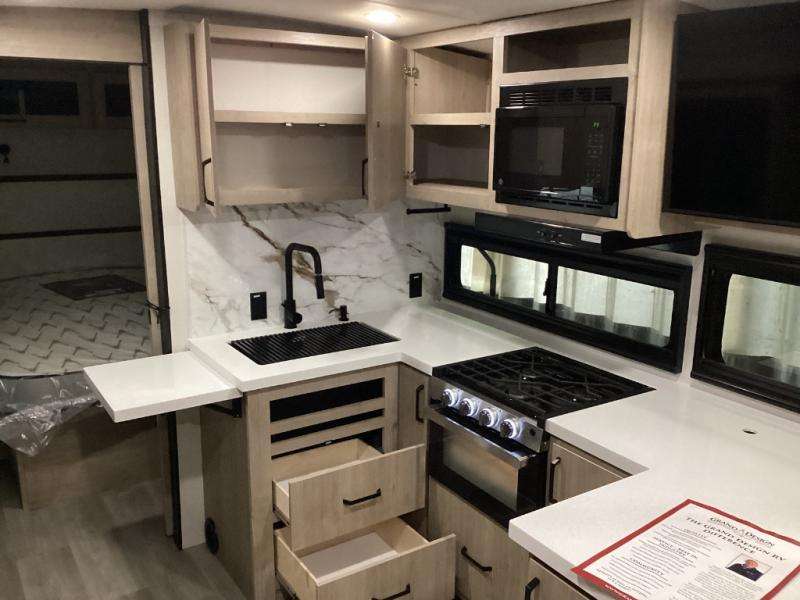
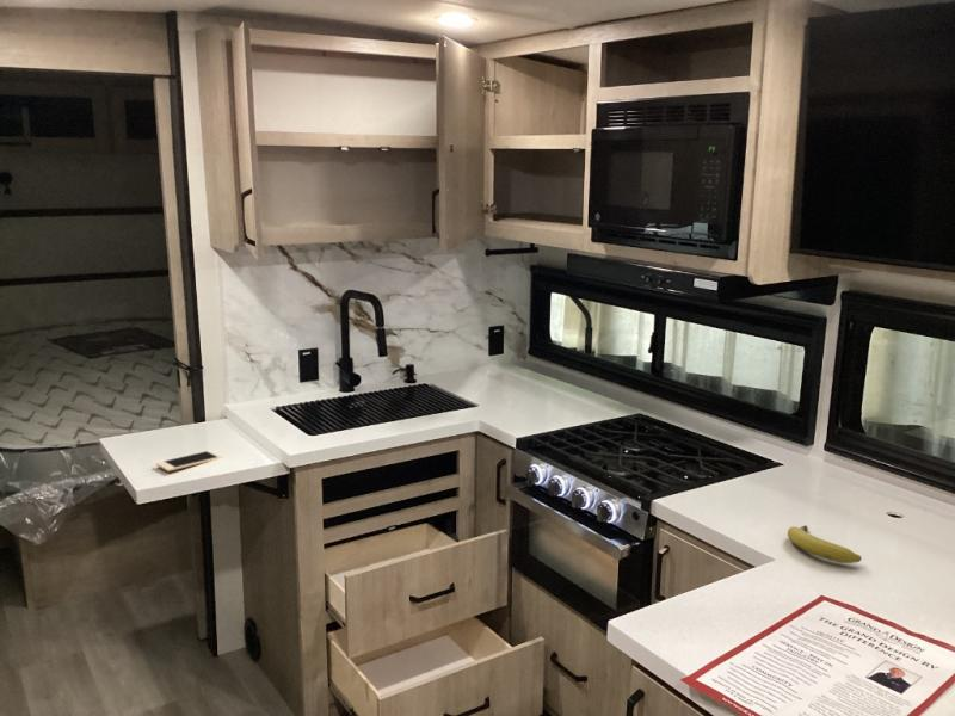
+ cell phone [155,449,224,473]
+ fruit [787,524,863,564]
